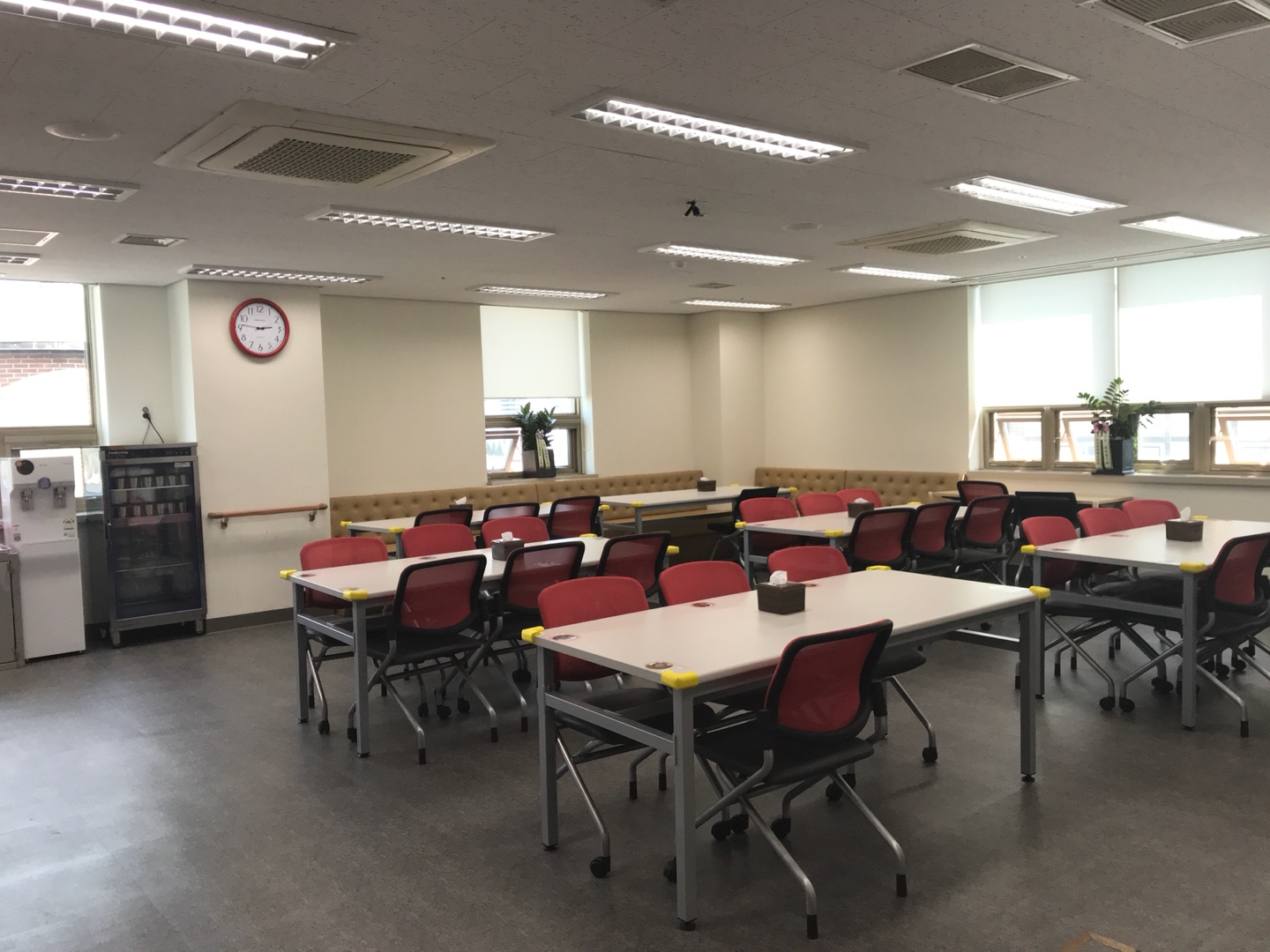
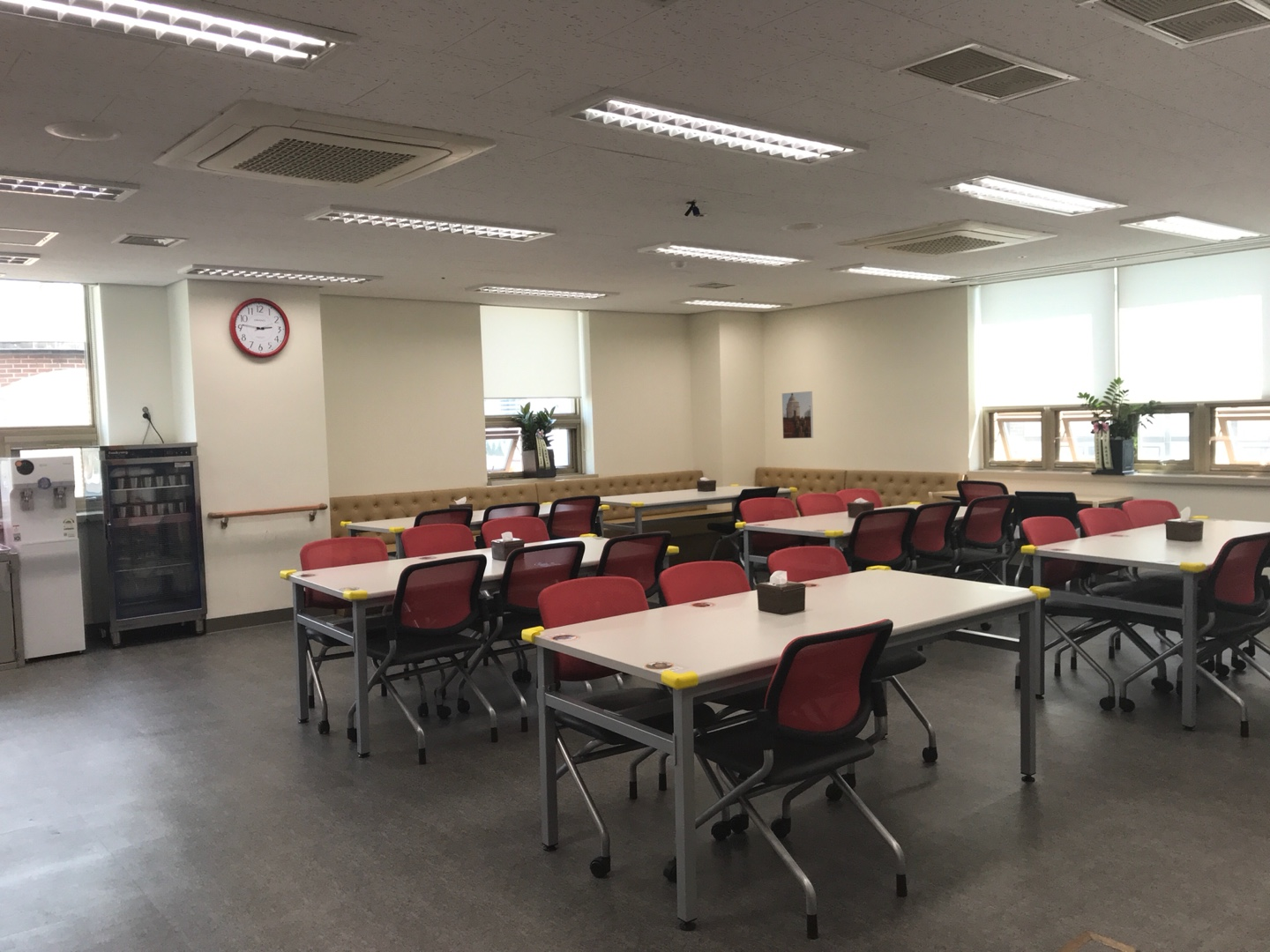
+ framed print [781,390,814,440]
